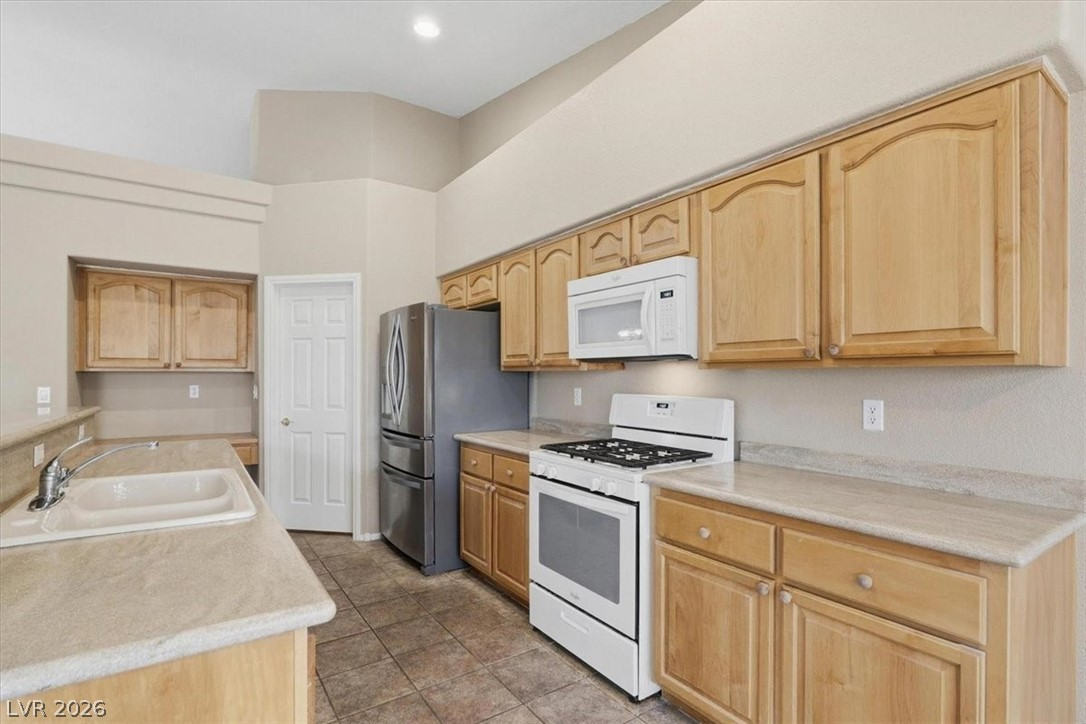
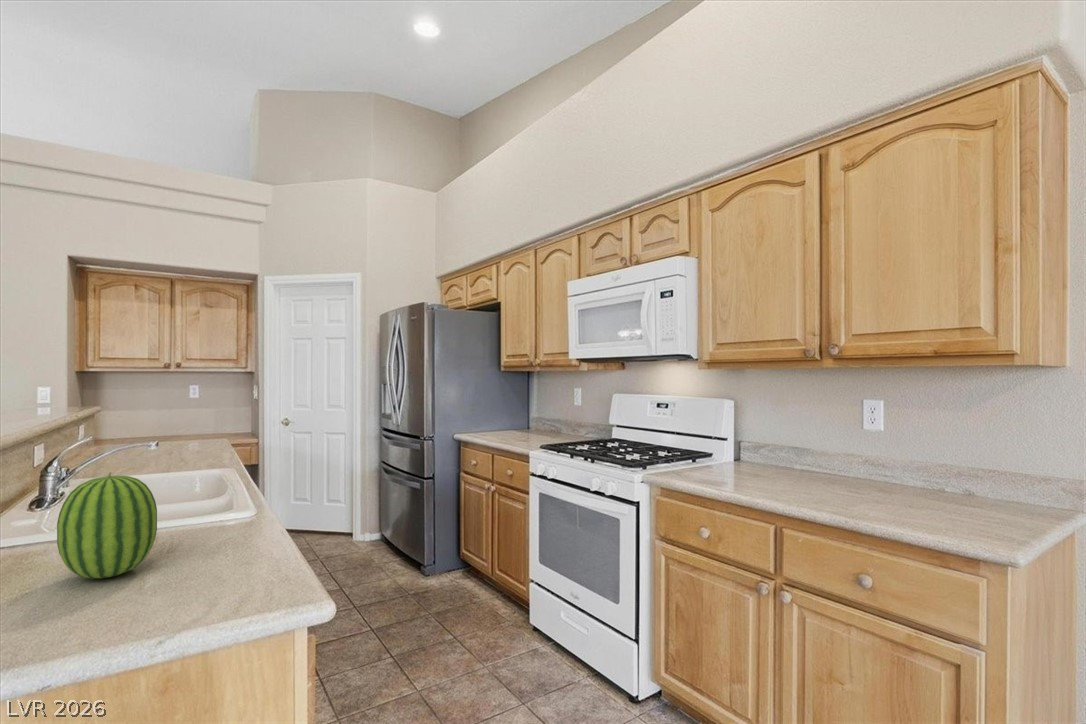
+ fruit [56,471,158,579]
